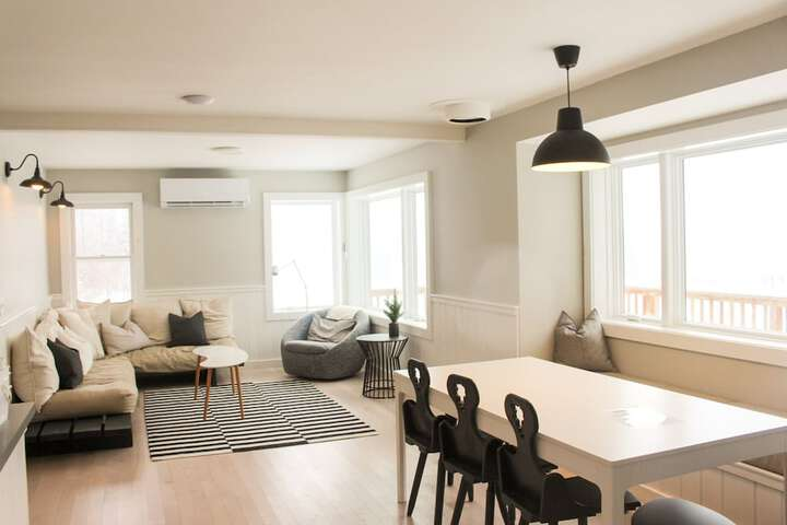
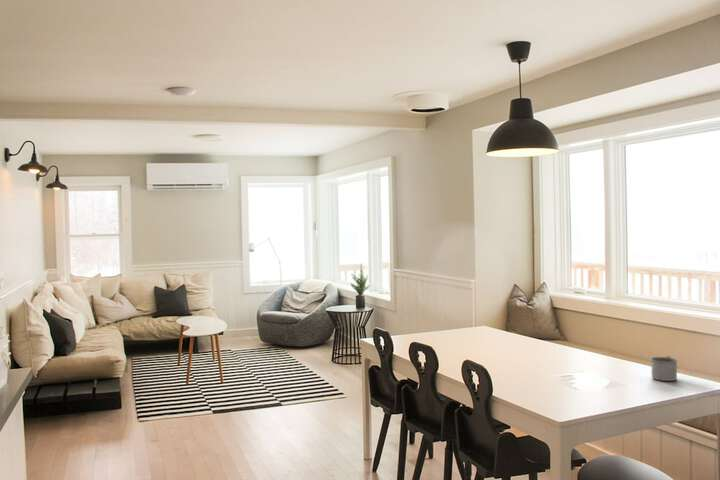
+ mug [650,355,678,382]
